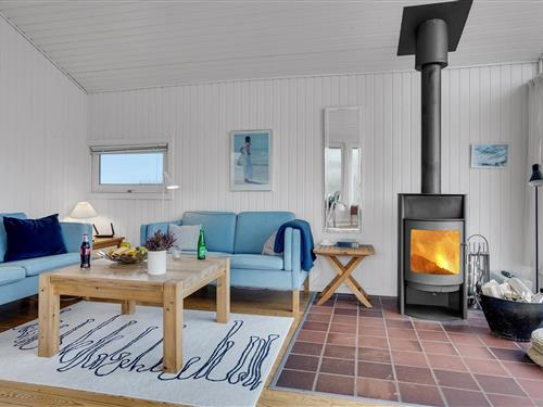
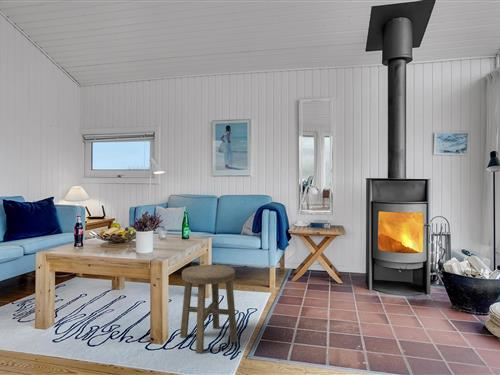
+ stool [179,264,238,354]
